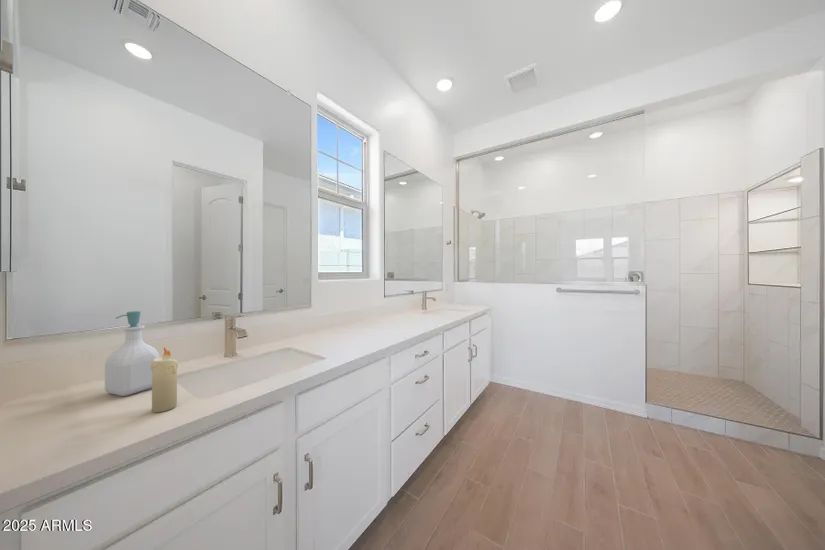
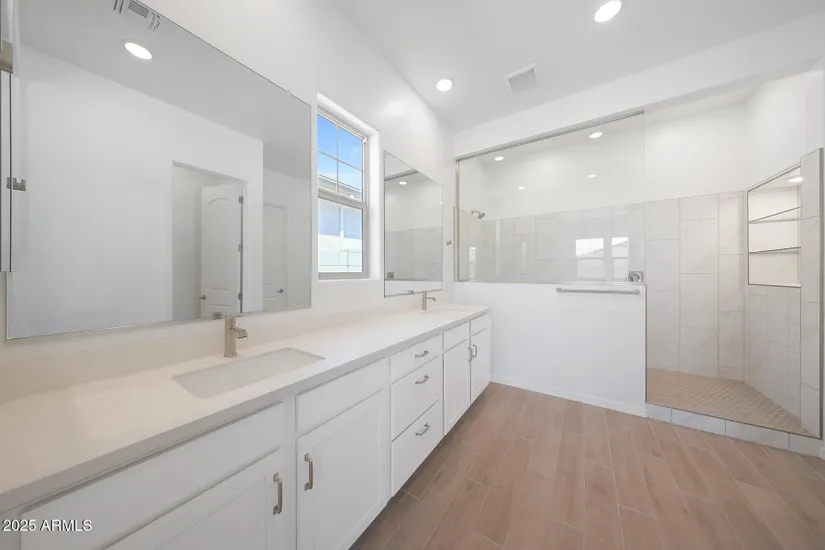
- candle [150,347,179,413]
- soap bottle [104,310,161,397]
